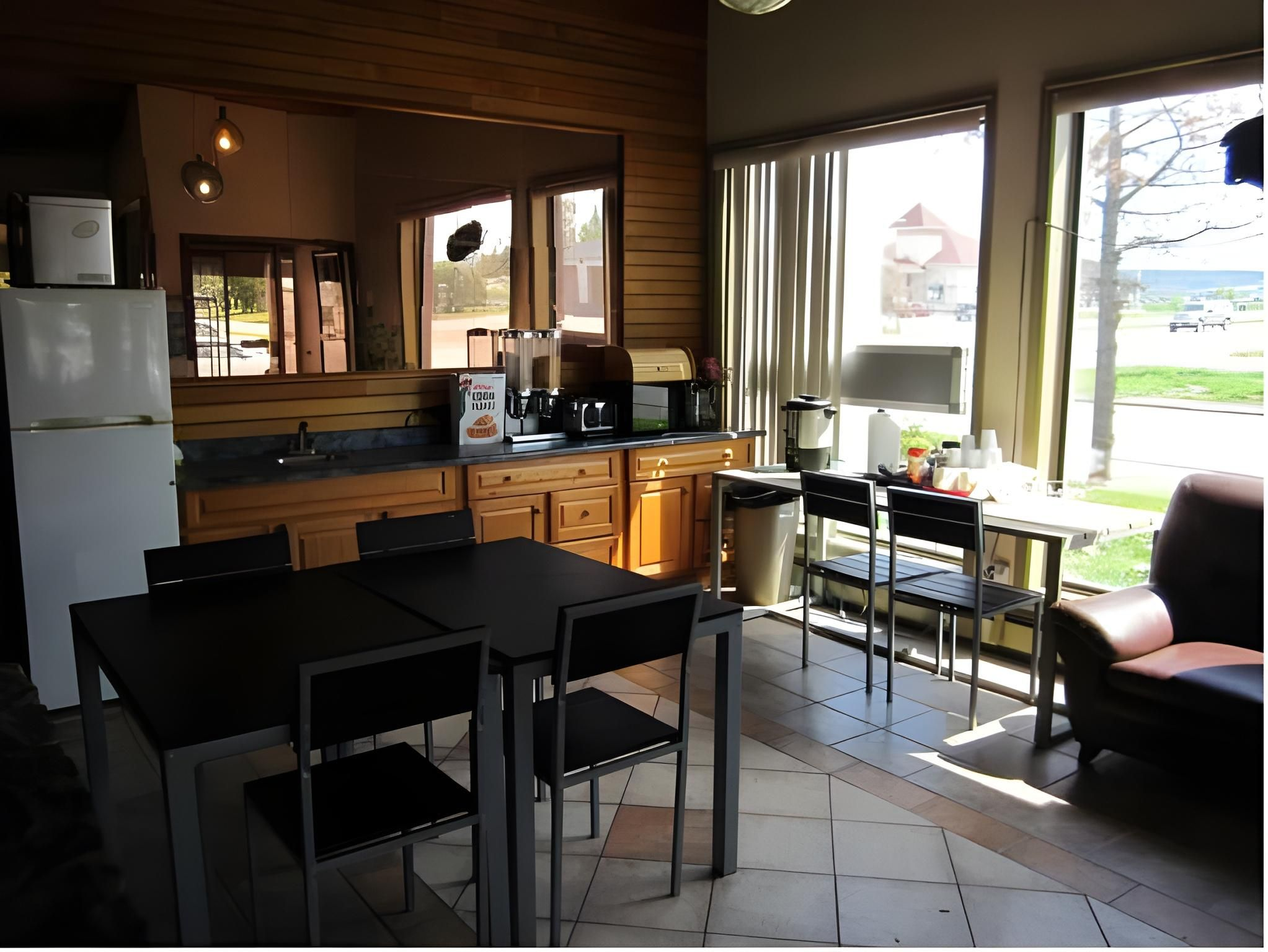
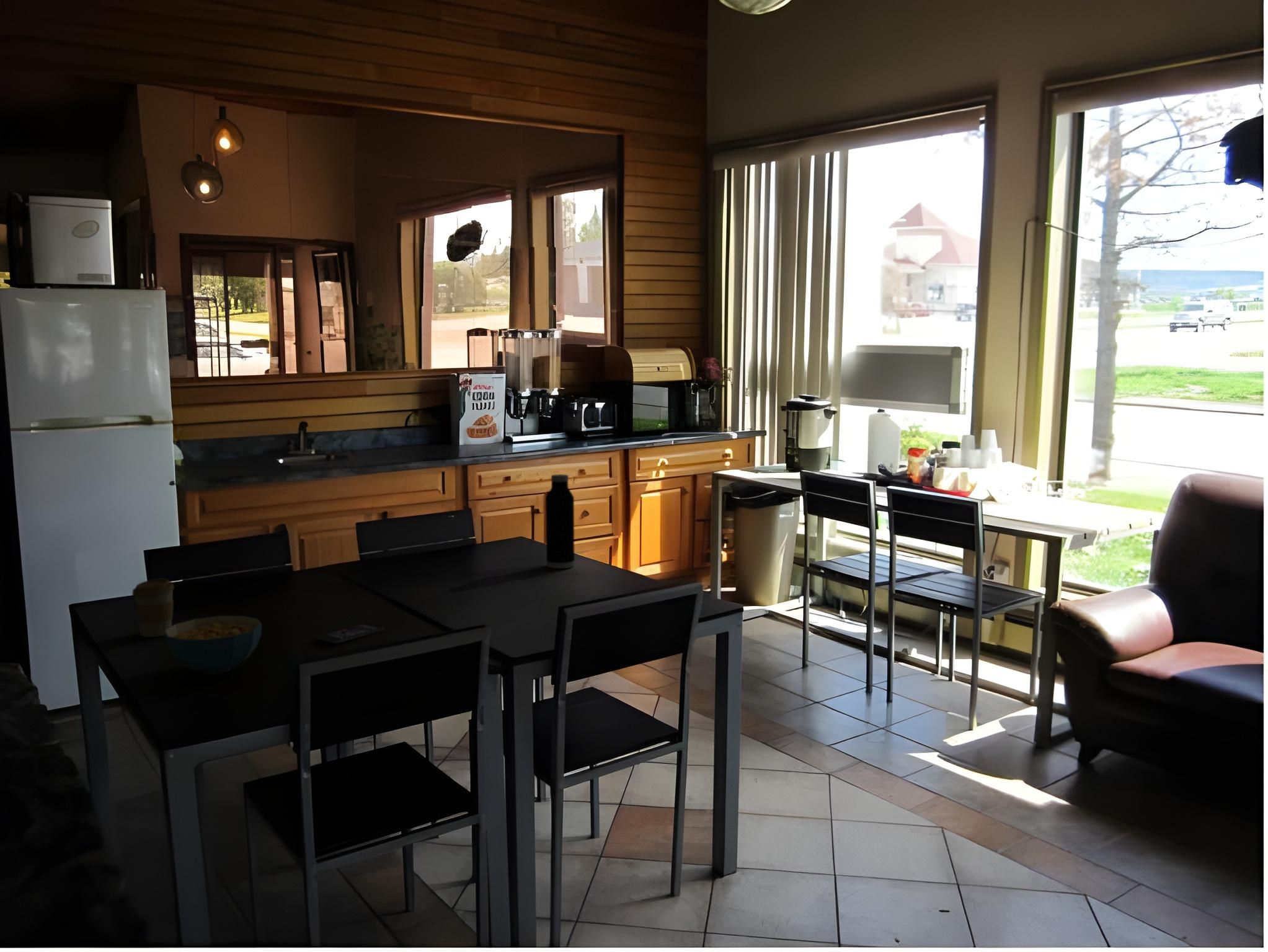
+ cereal bowl [164,615,263,675]
+ coffee cup [131,578,175,638]
+ water bottle [545,474,575,569]
+ smartphone [318,622,385,644]
